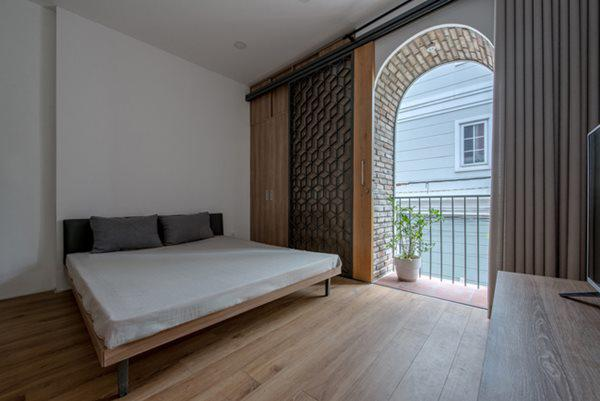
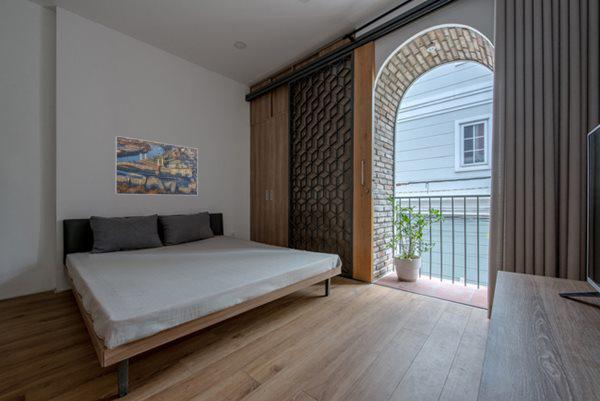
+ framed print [114,135,199,196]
